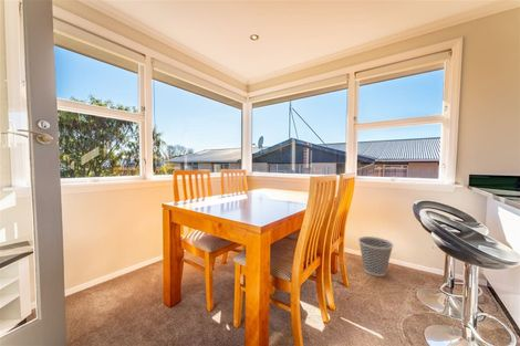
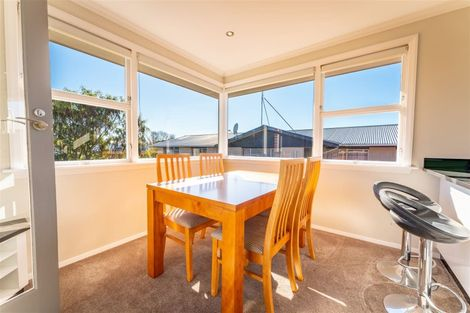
- wastebasket [357,235,394,277]
